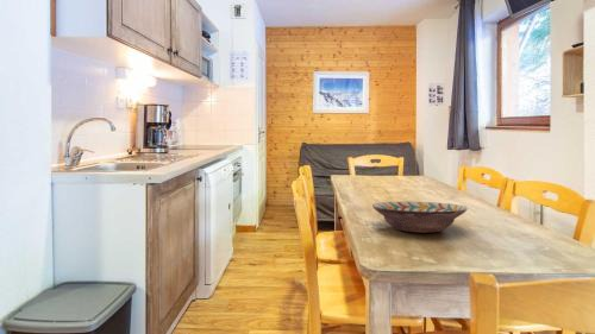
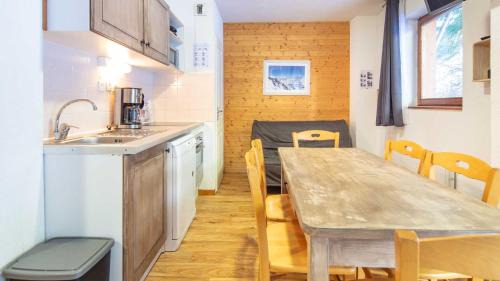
- decorative bowl [371,201,469,234]
